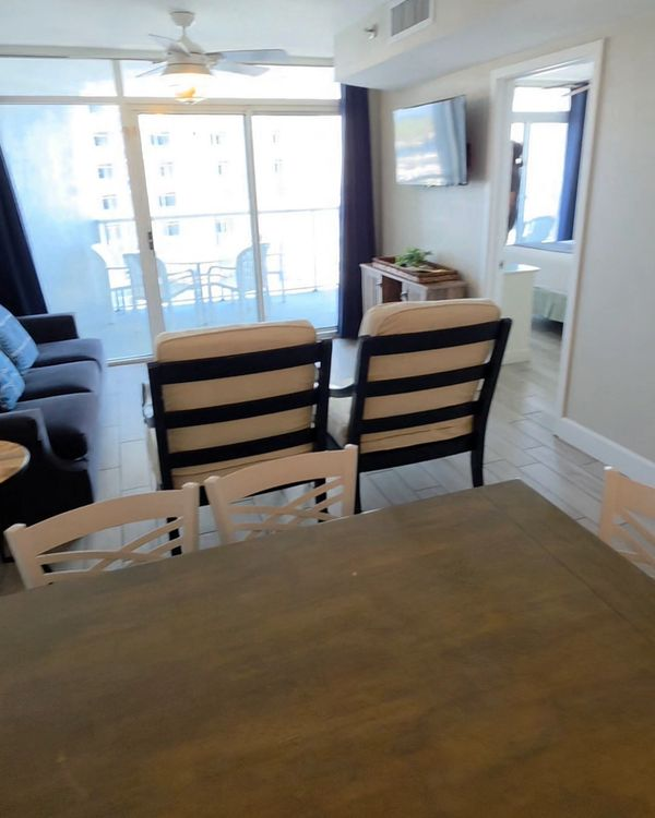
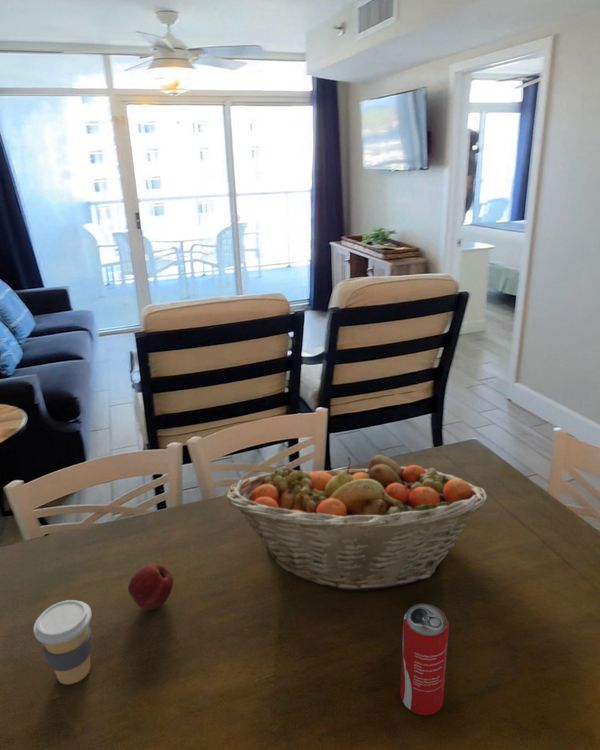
+ beverage can [399,603,450,716]
+ apple [127,562,174,611]
+ fruit basket [226,454,488,592]
+ coffee cup [32,599,92,685]
